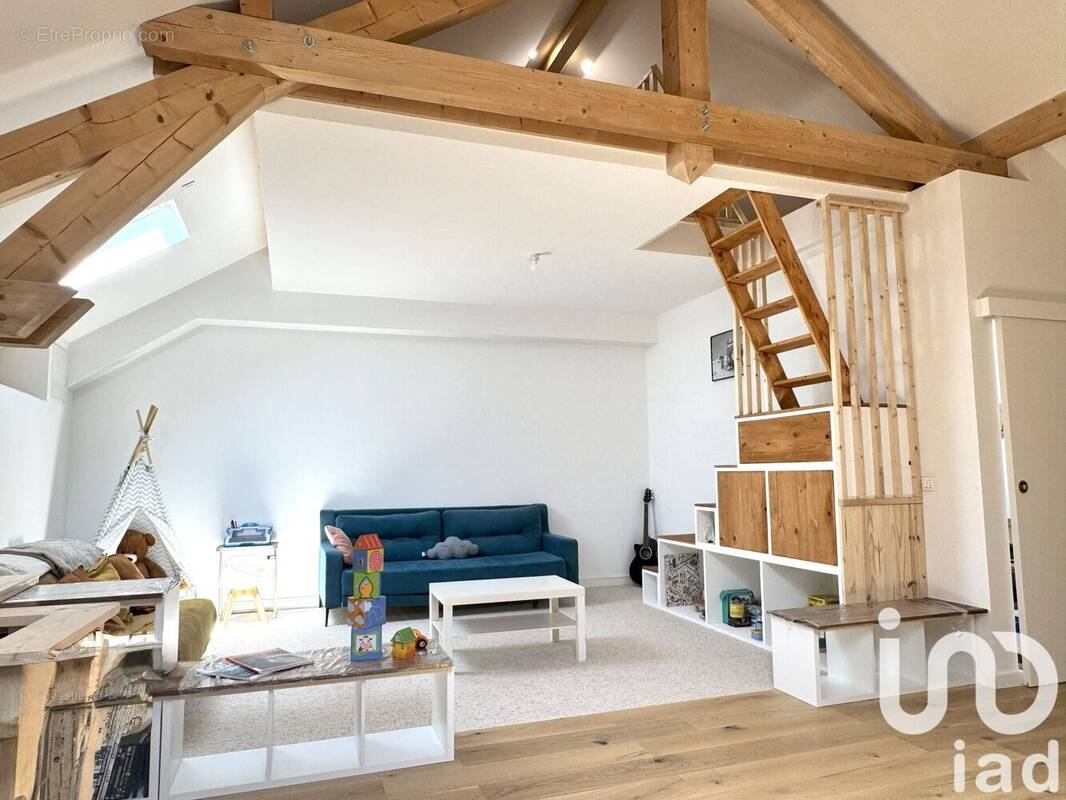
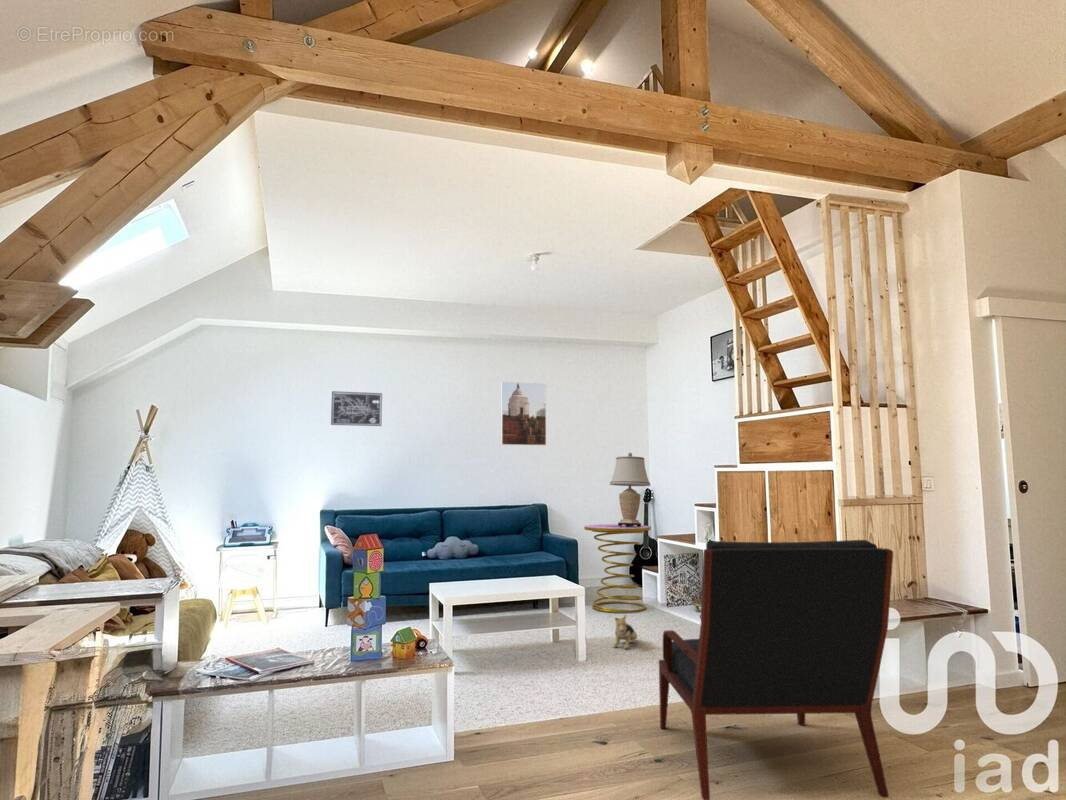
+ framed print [500,381,547,447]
+ plush toy [612,614,638,650]
+ table lamp [609,452,651,527]
+ armchair [658,539,894,800]
+ side table [583,523,652,614]
+ wall art [330,390,383,427]
